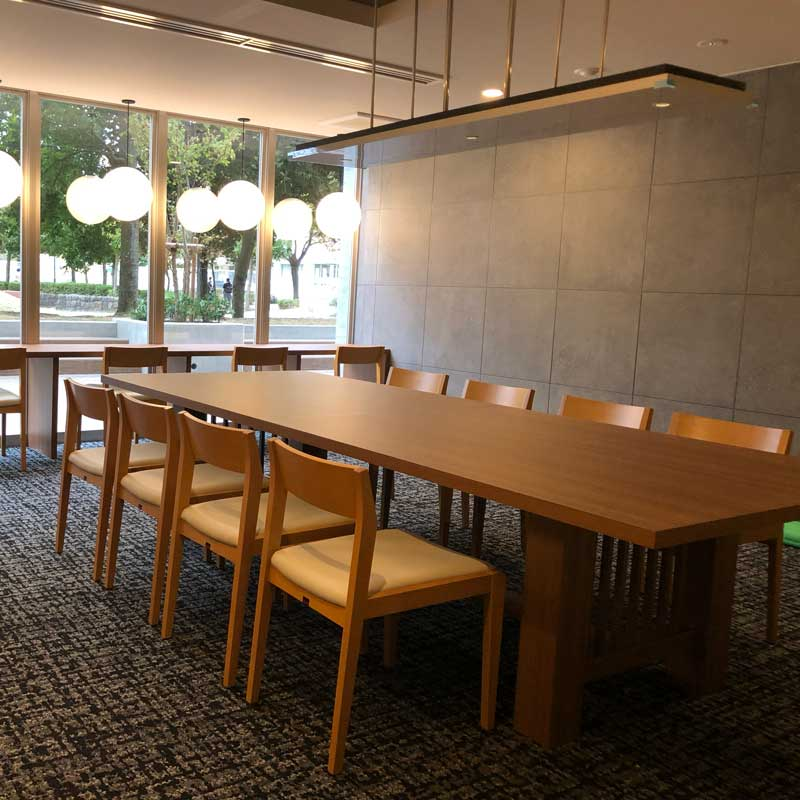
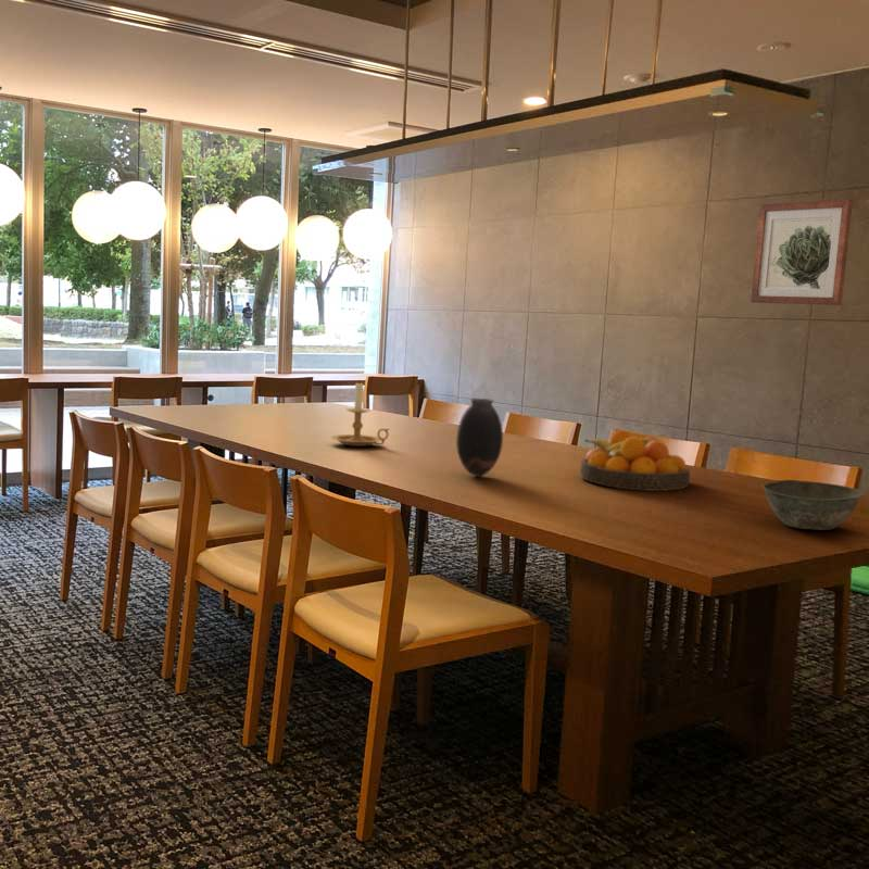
+ vase [455,398,504,478]
+ fruit bowl [579,429,691,492]
+ candle holder [330,380,391,448]
+ bowl [760,479,865,531]
+ wall art [750,198,854,306]
